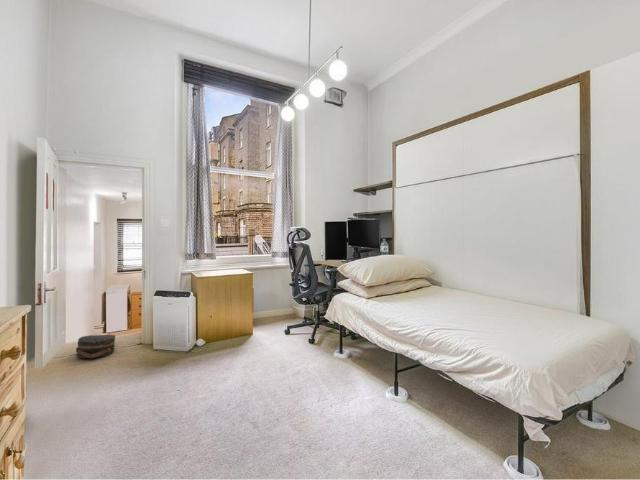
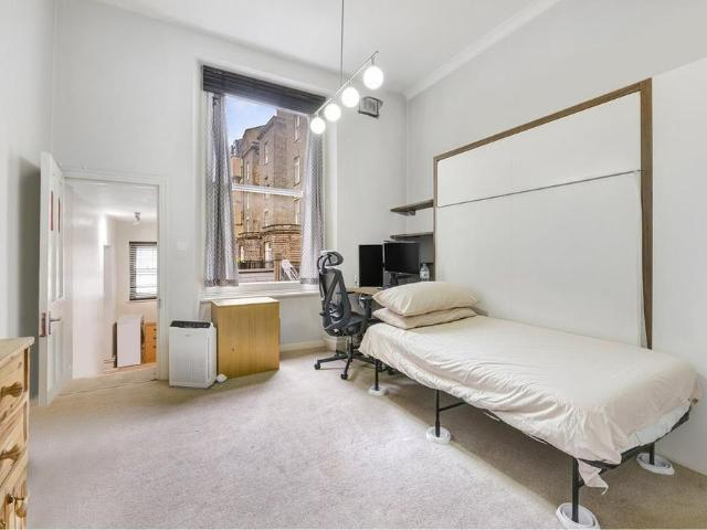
- hat box [75,334,117,359]
